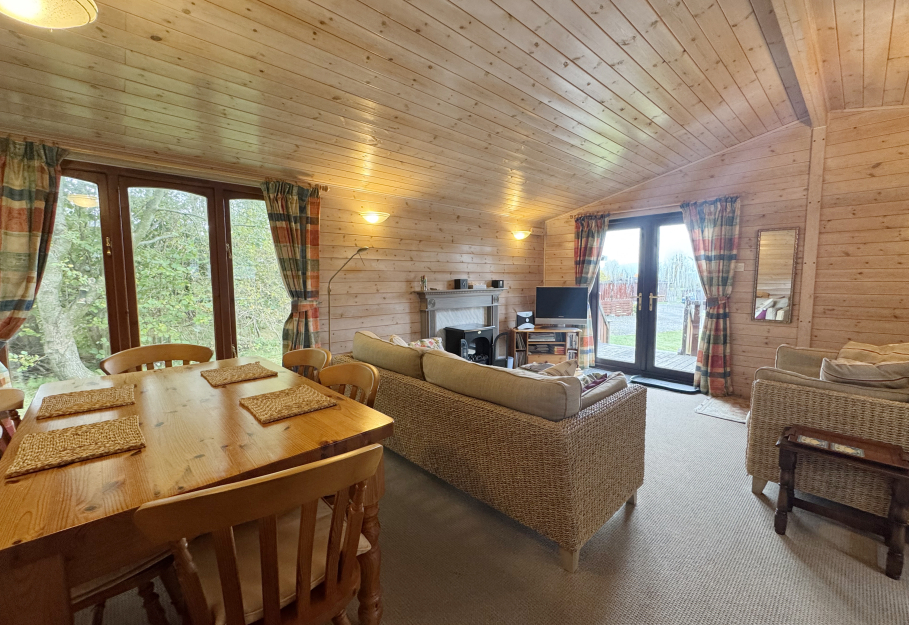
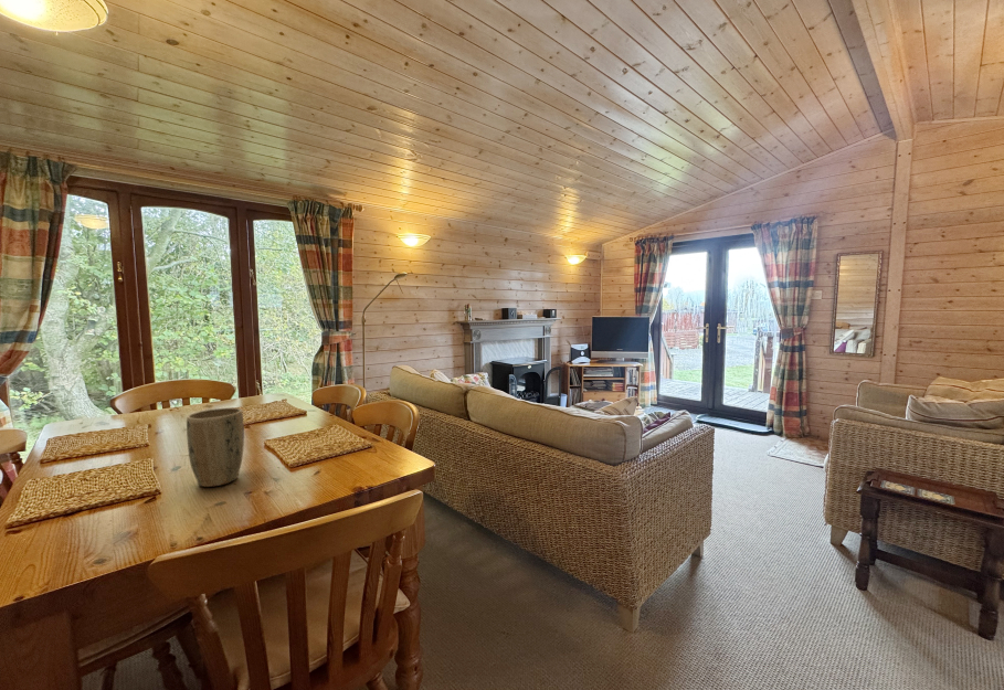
+ plant pot [186,406,245,488]
